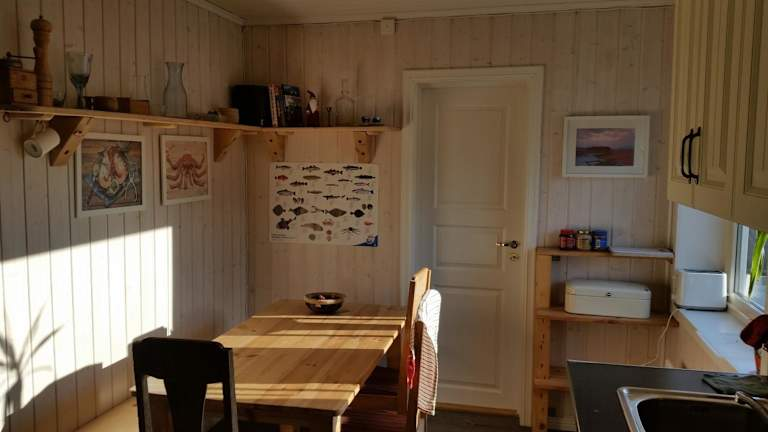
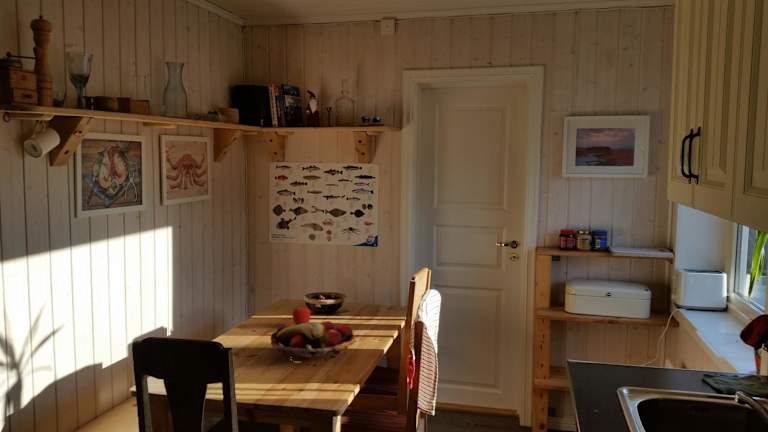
+ fruit basket [270,320,357,361]
+ apple [291,305,311,325]
